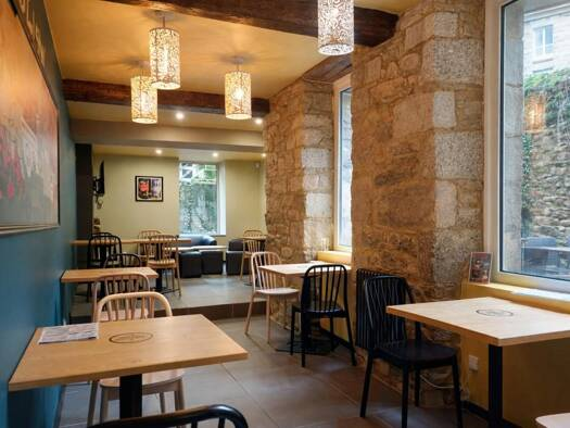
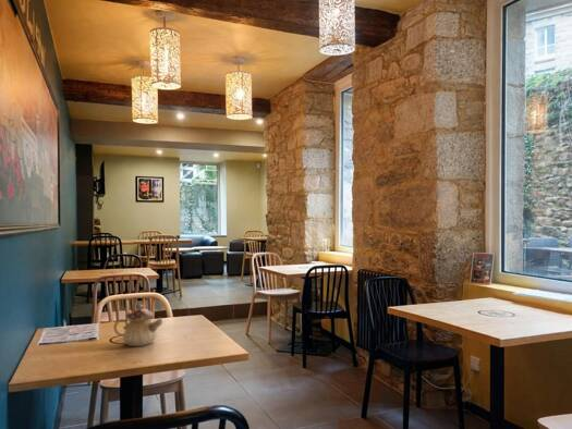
+ teapot [112,303,163,347]
